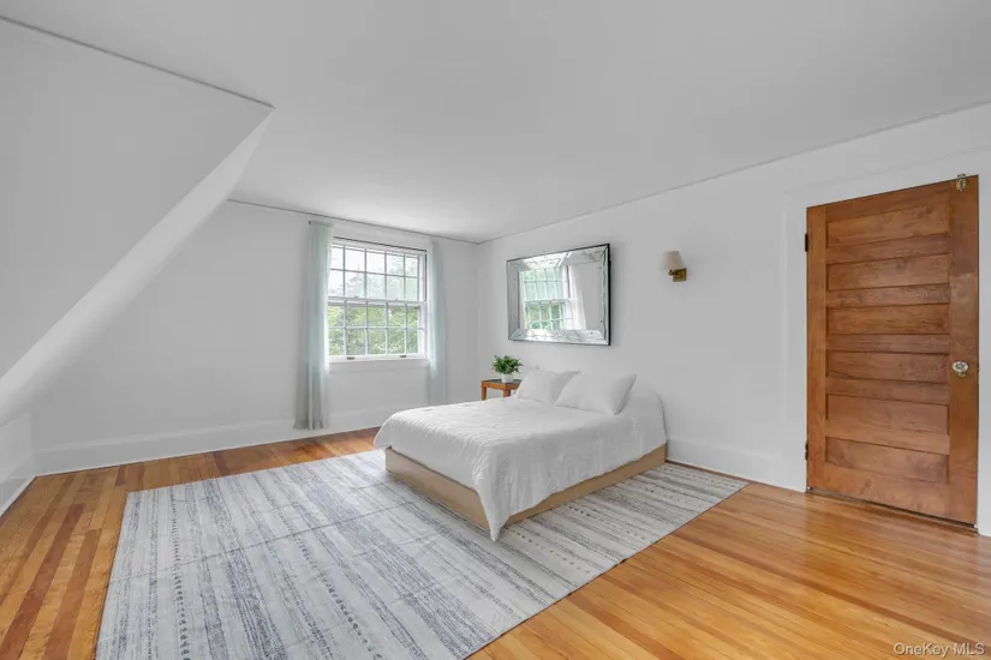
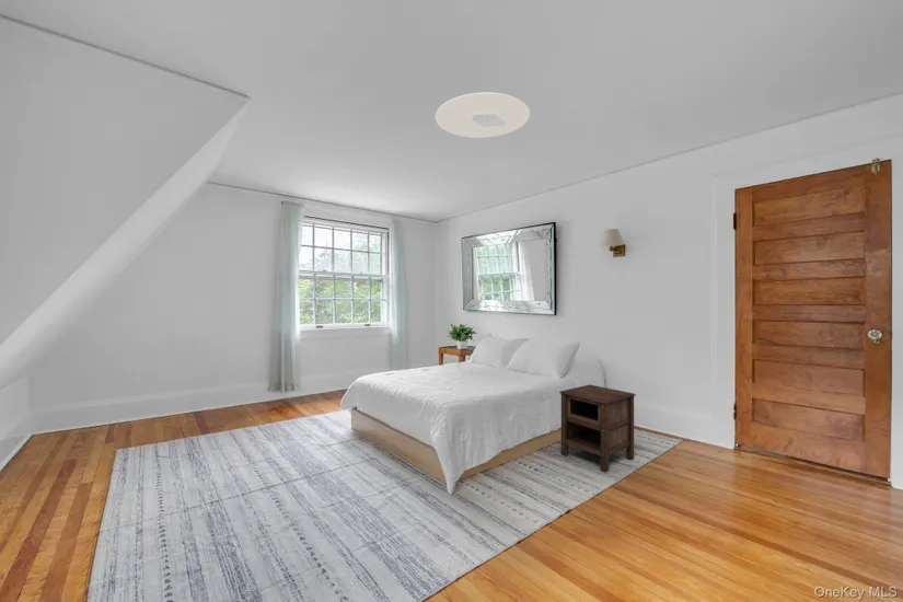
+ nightstand [558,383,637,473]
+ ceiling light [435,92,531,139]
